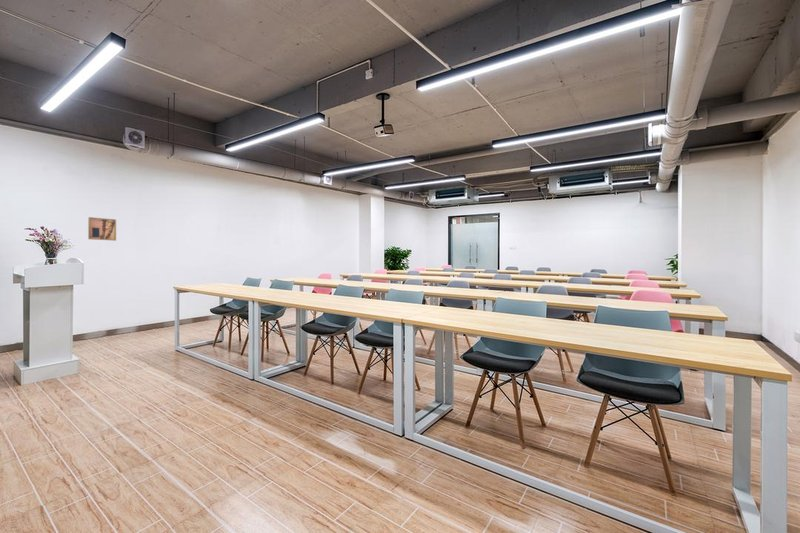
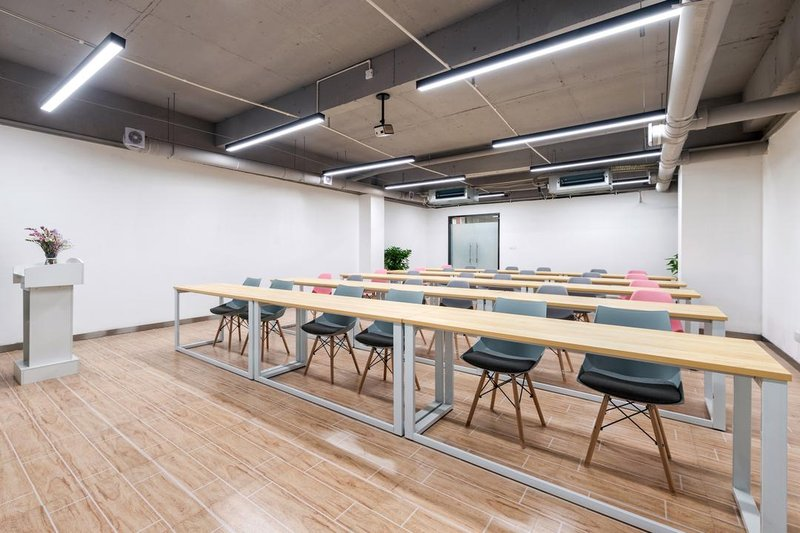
- wall art [87,216,117,242]
